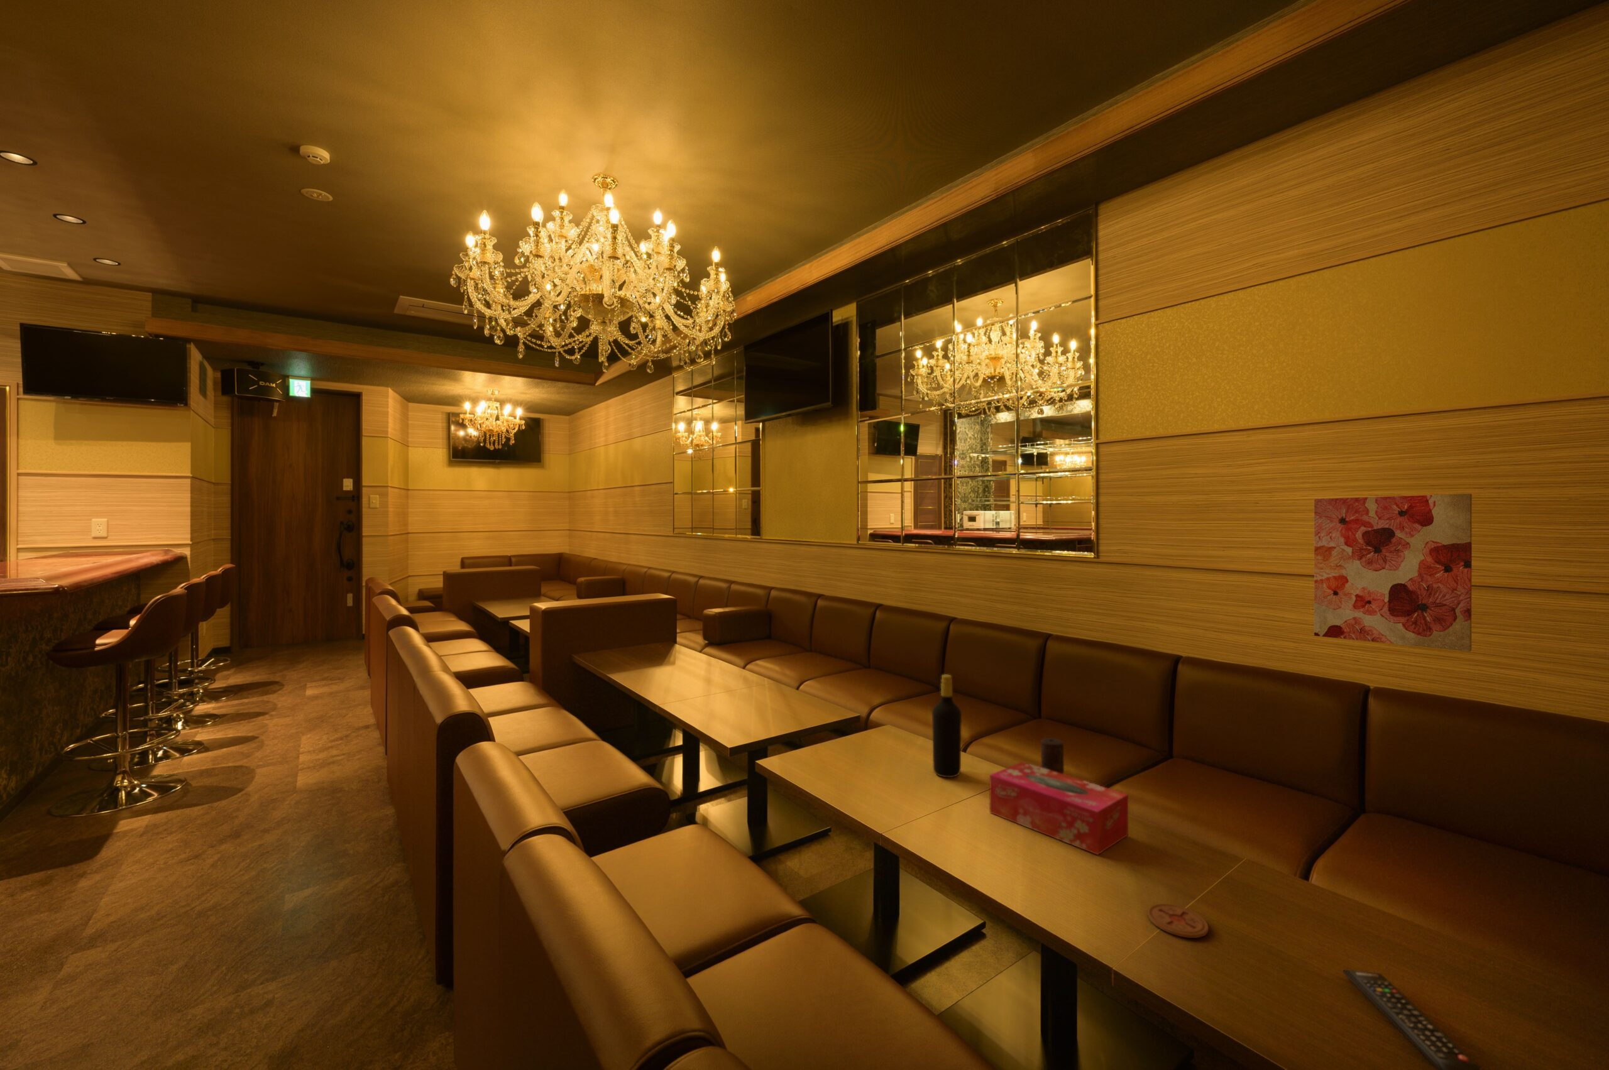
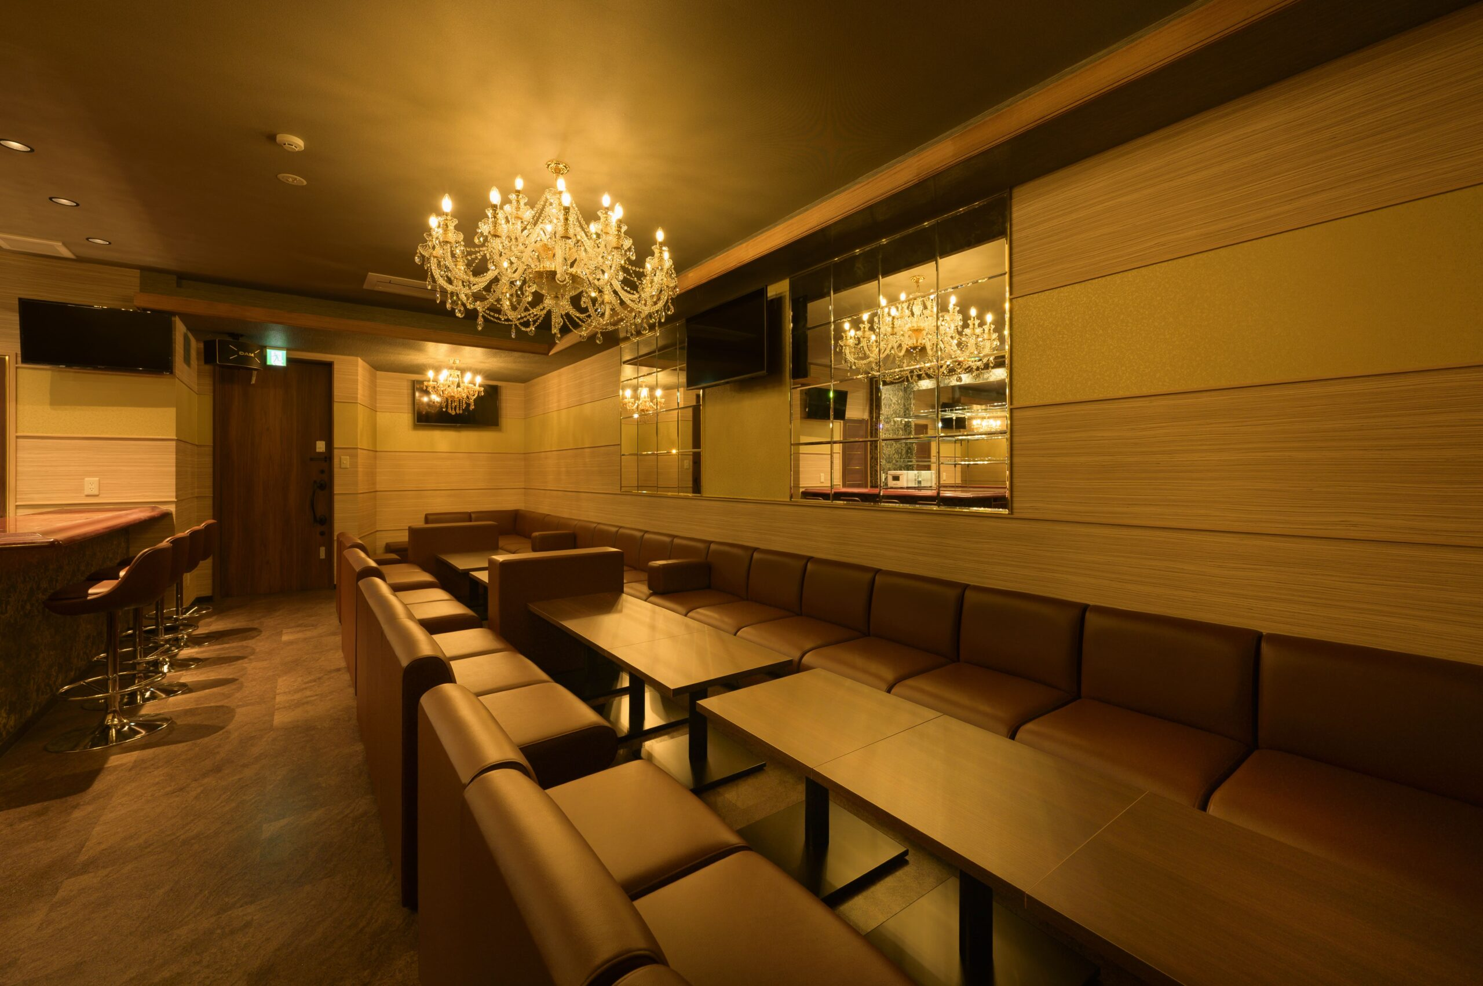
- wall art [1314,493,1473,652]
- bottle [932,675,963,777]
- tissue box [989,762,1129,856]
- coaster [1147,903,1209,939]
- remote control [1341,968,1481,1070]
- candle [1040,737,1064,774]
